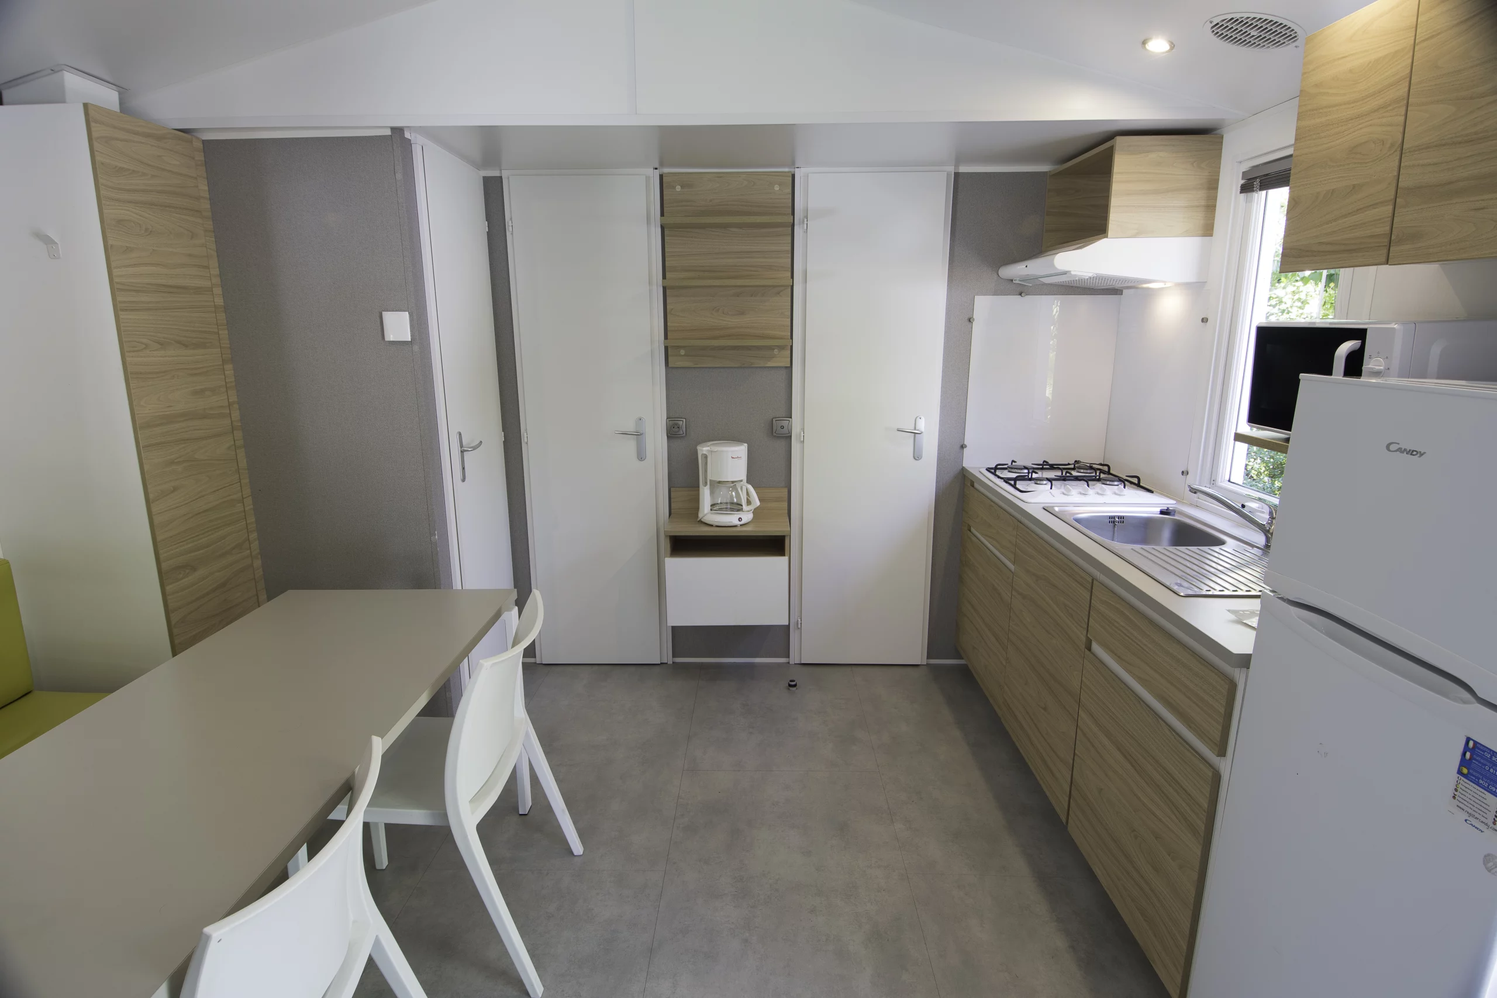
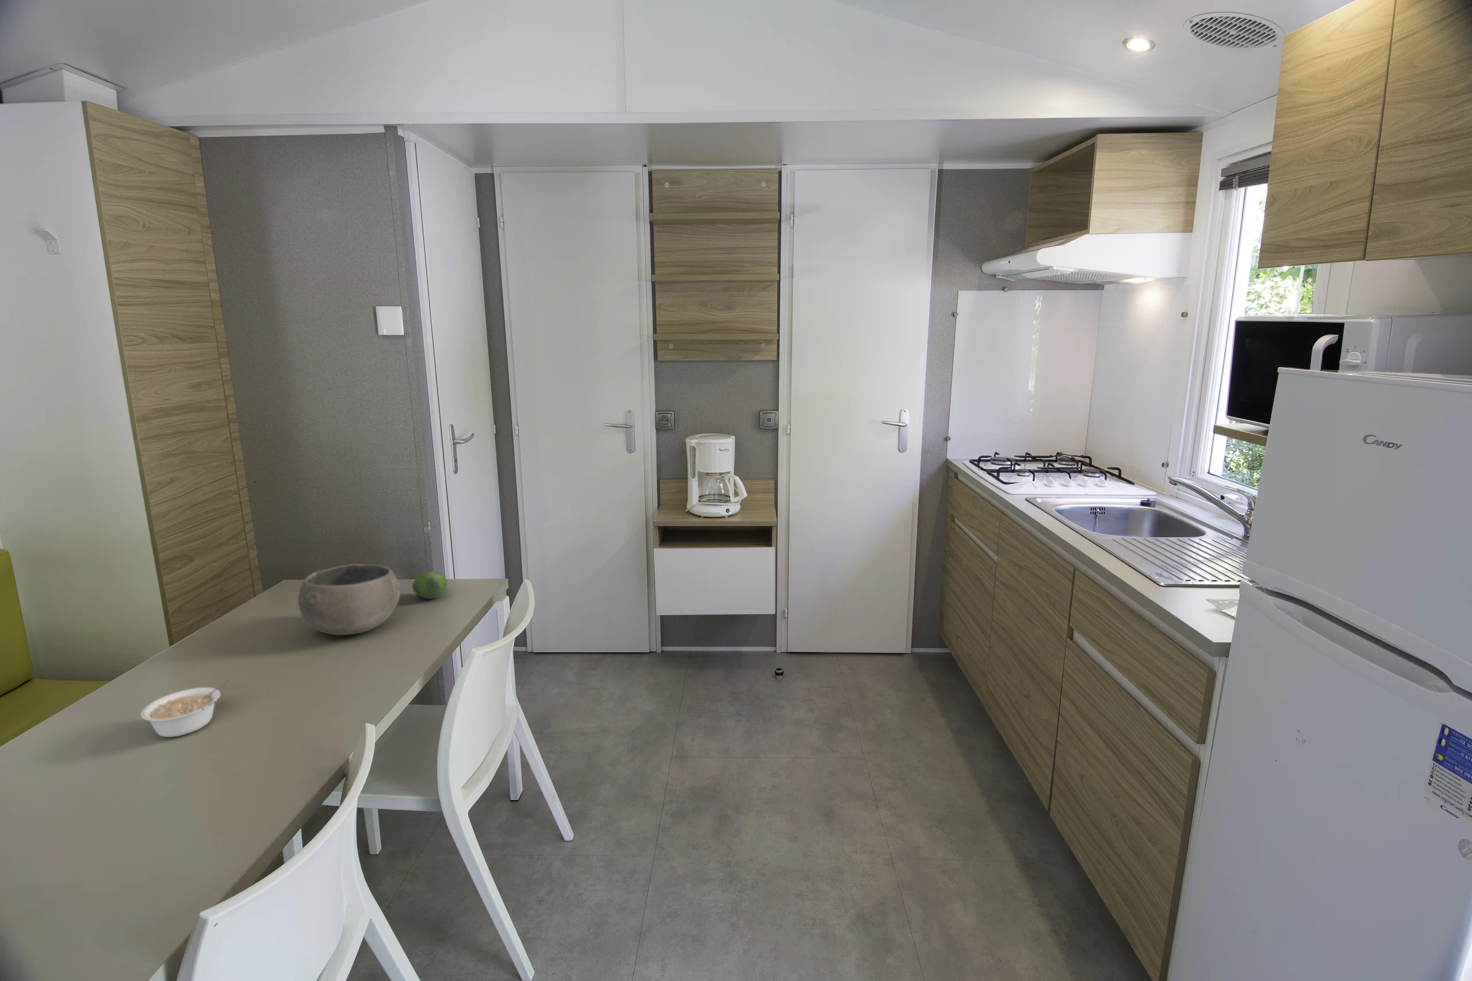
+ bowl [297,564,401,636]
+ legume [140,678,232,738]
+ fruit [412,572,448,599]
